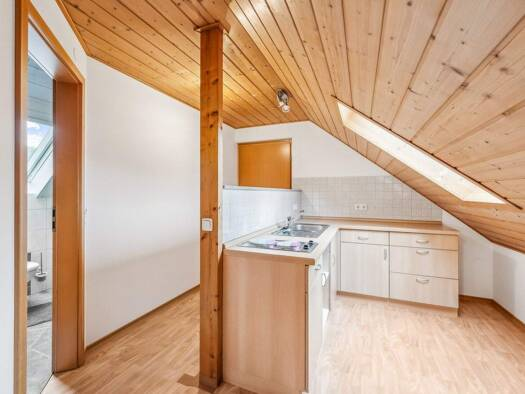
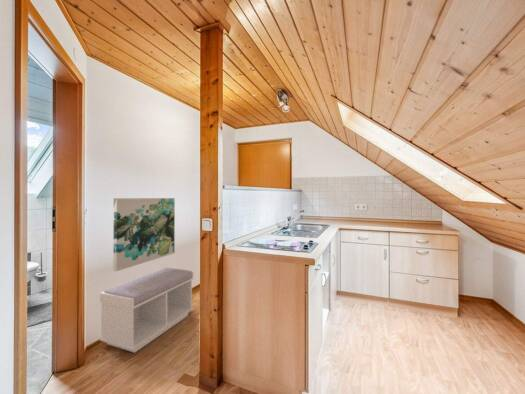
+ bench [99,267,194,354]
+ wall art [112,197,176,272]
